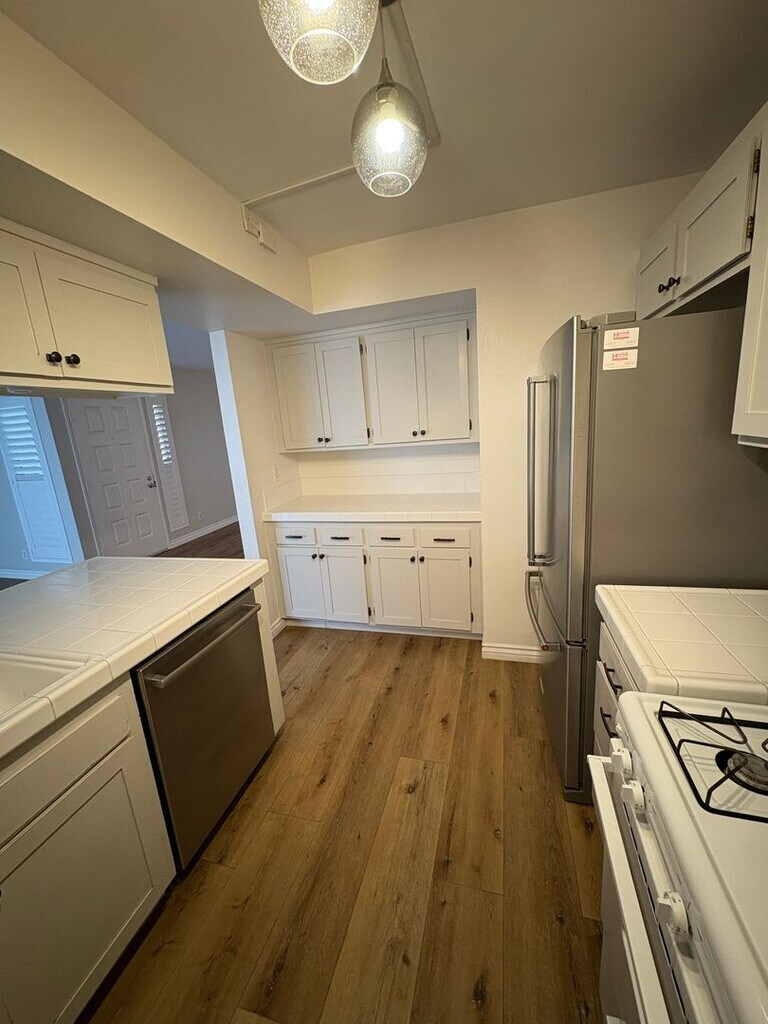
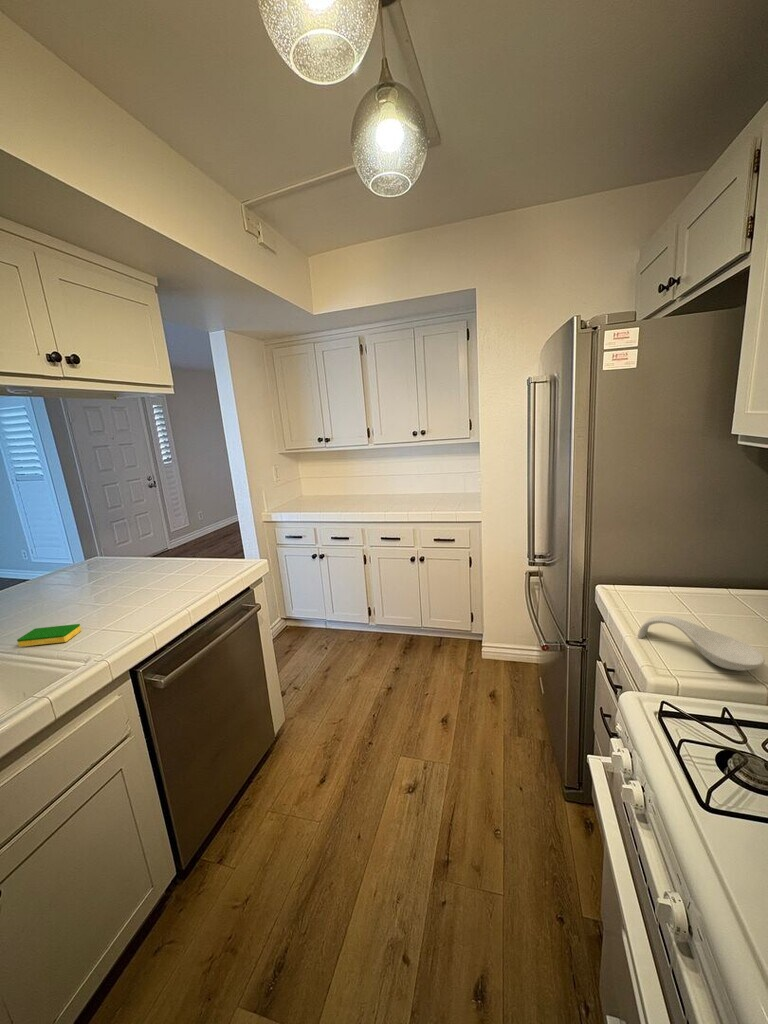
+ spoon rest [636,615,766,671]
+ dish sponge [16,623,82,648]
